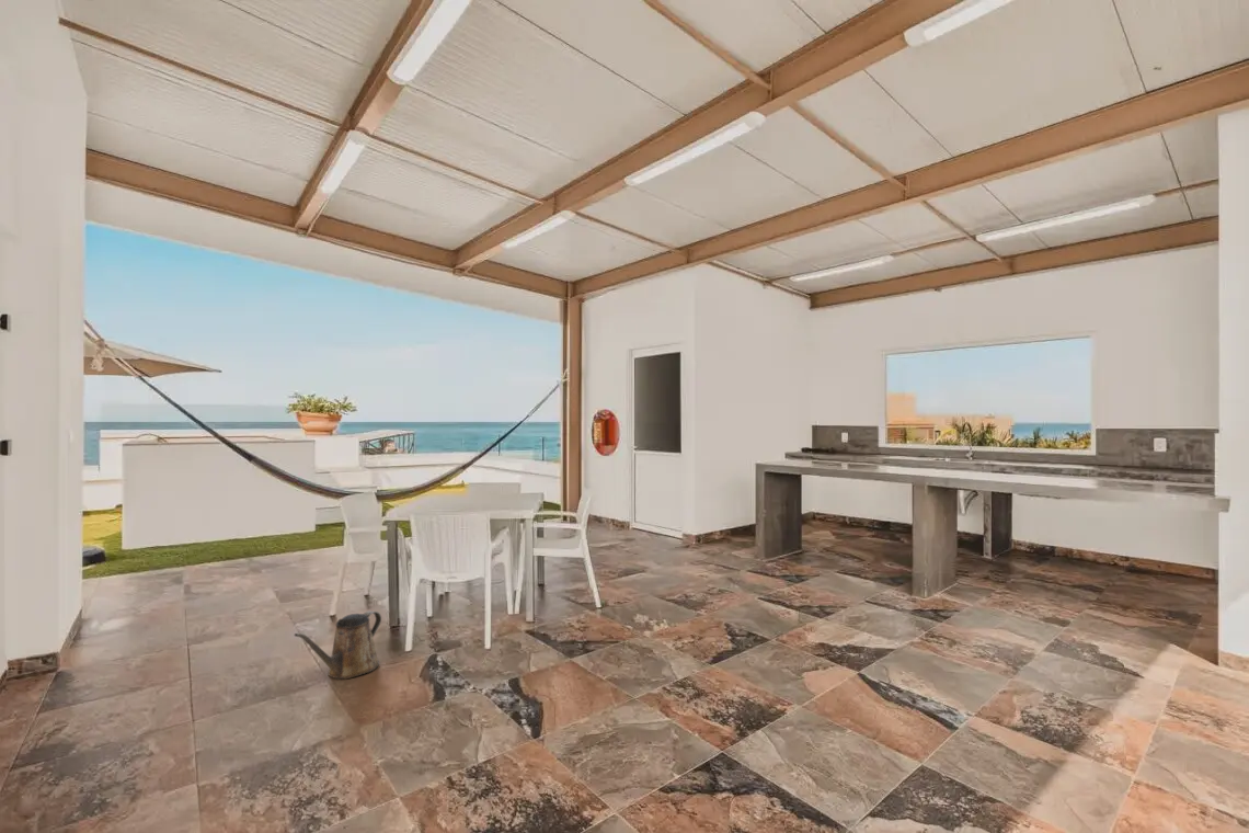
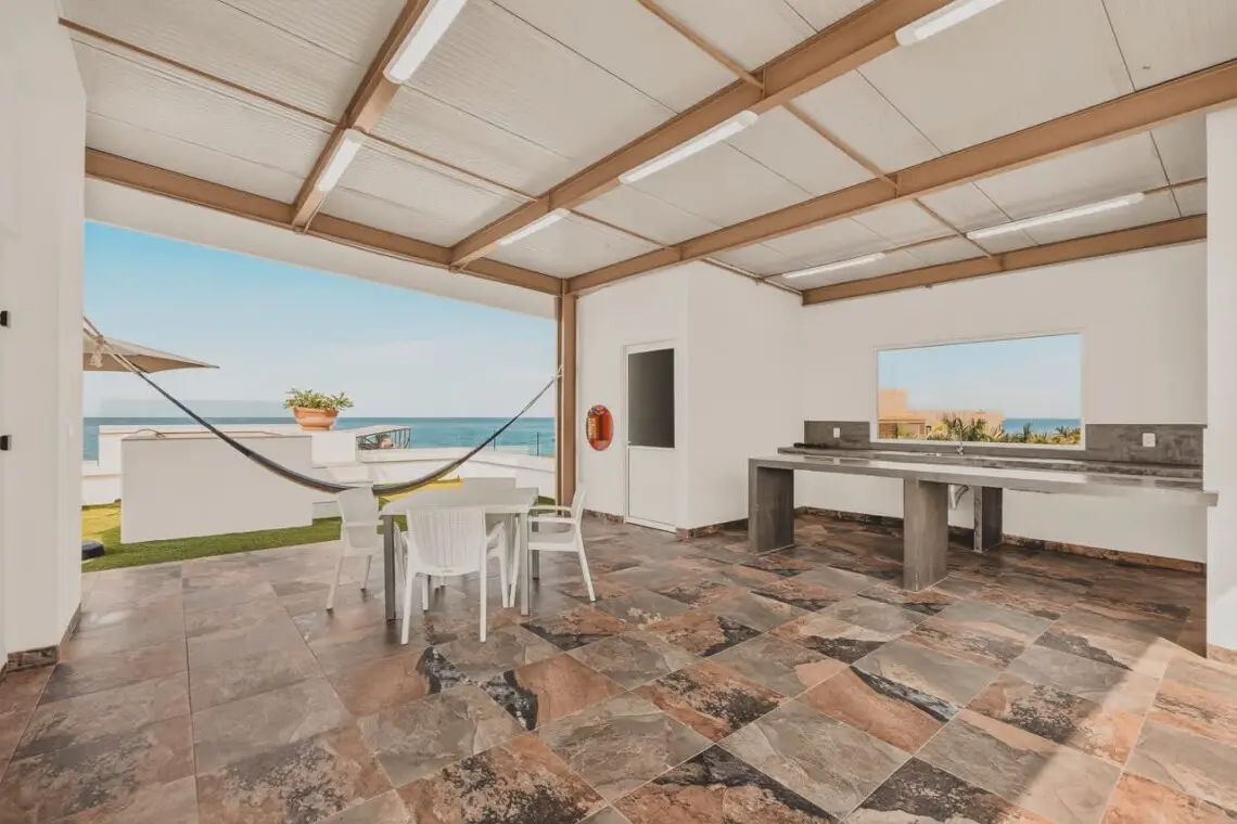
- watering can [294,611,382,680]
